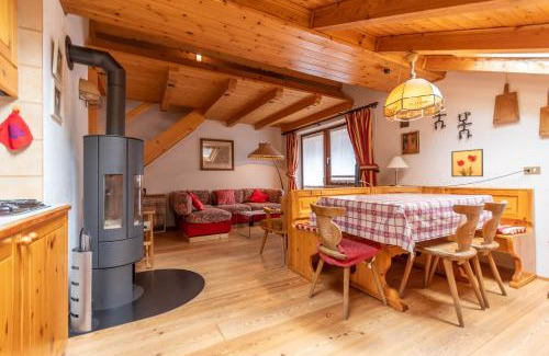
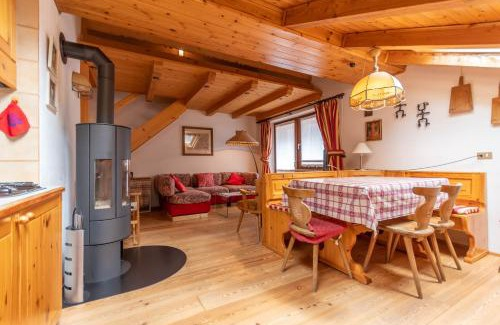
- wall art [450,148,484,177]
